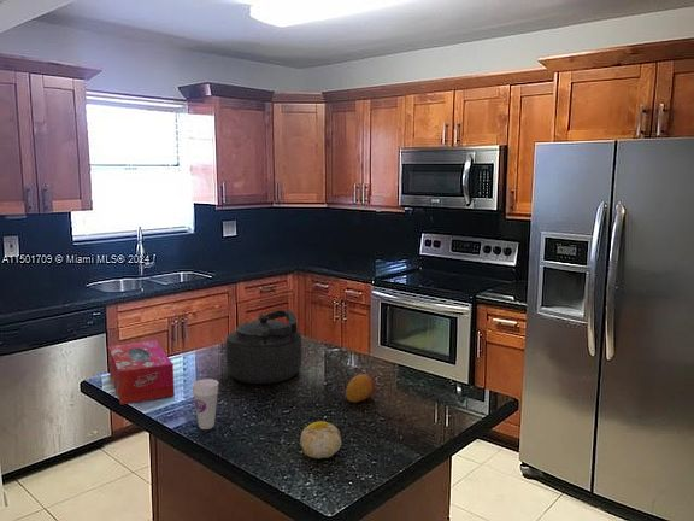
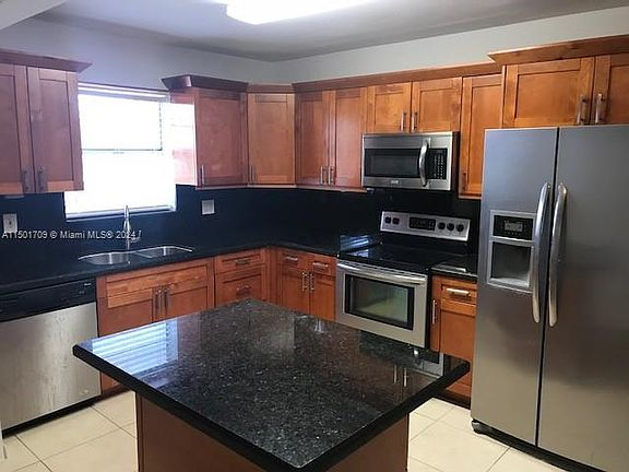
- fruit [345,373,376,404]
- kettle [224,309,302,385]
- fruit [299,421,342,459]
- tissue box [107,340,176,406]
- cup [192,377,219,431]
